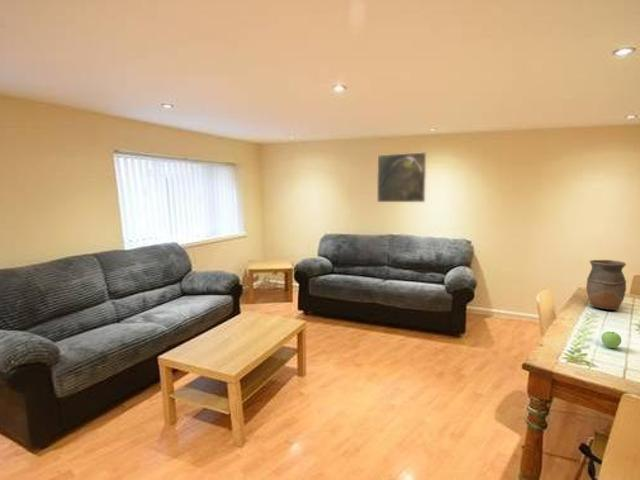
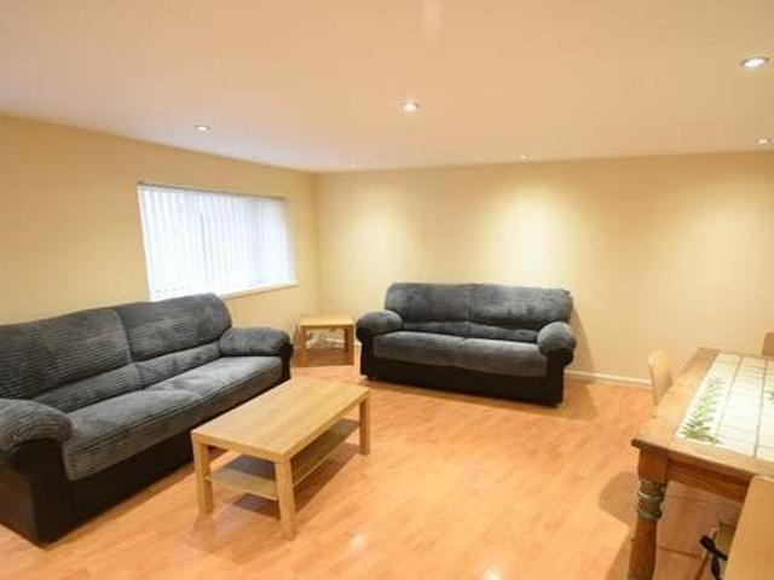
- apple [600,330,622,349]
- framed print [376,151,427,203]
- vase [585,259,628,311]
